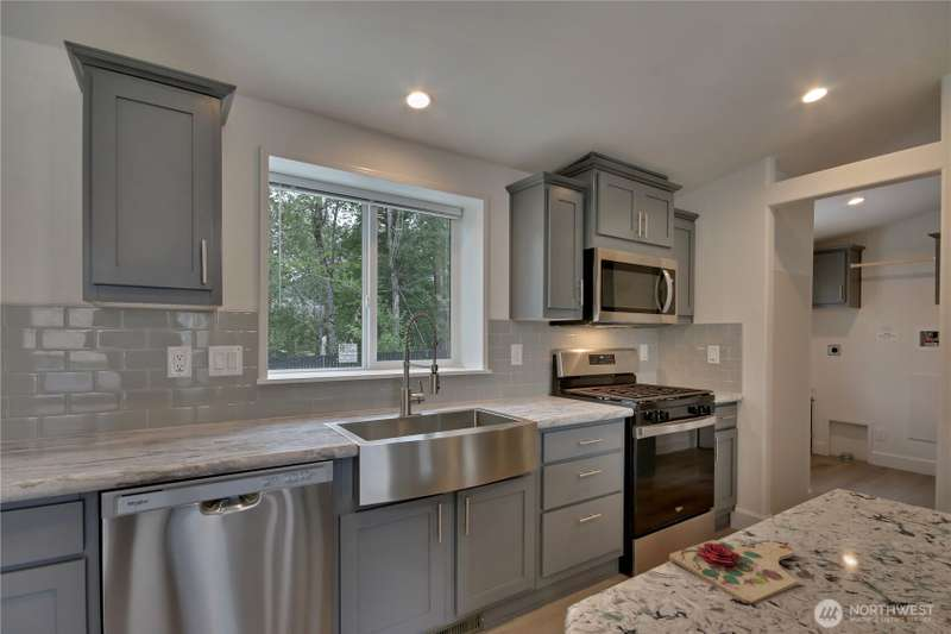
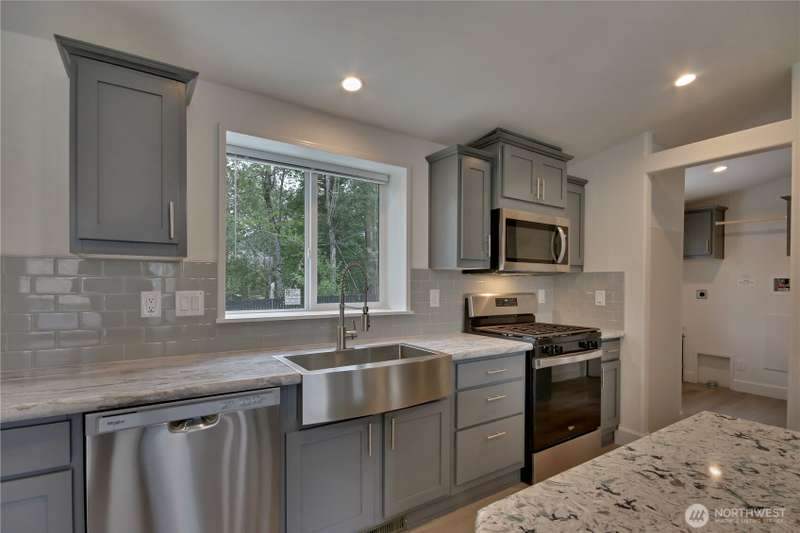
- cutting board [668,539,798,604]
